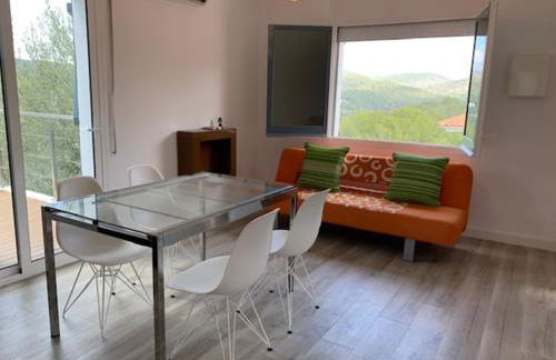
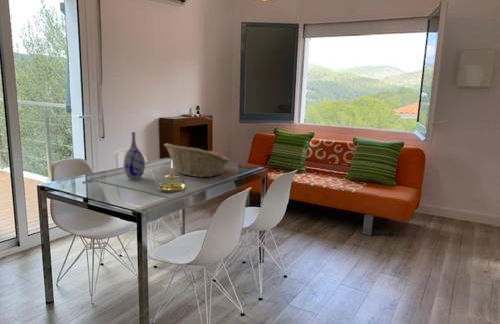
+ fruit basket [163,142,231,178]
+ vase [122,131,146,180]
+ candle holder [158,160,186,193]
